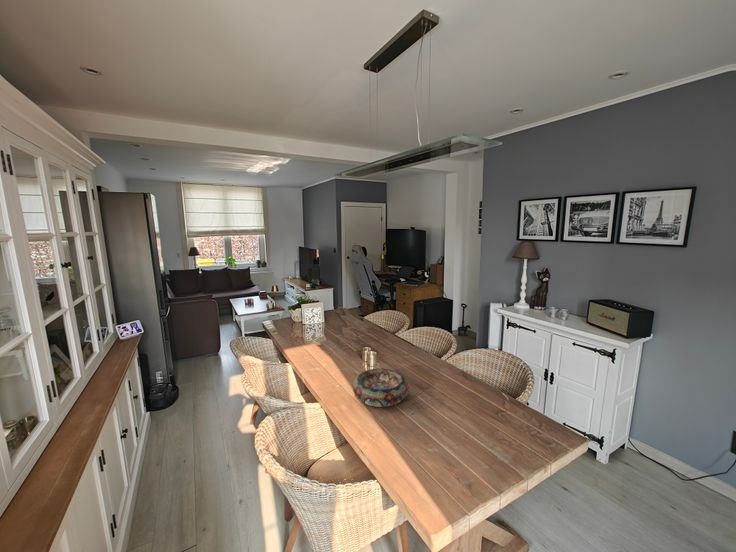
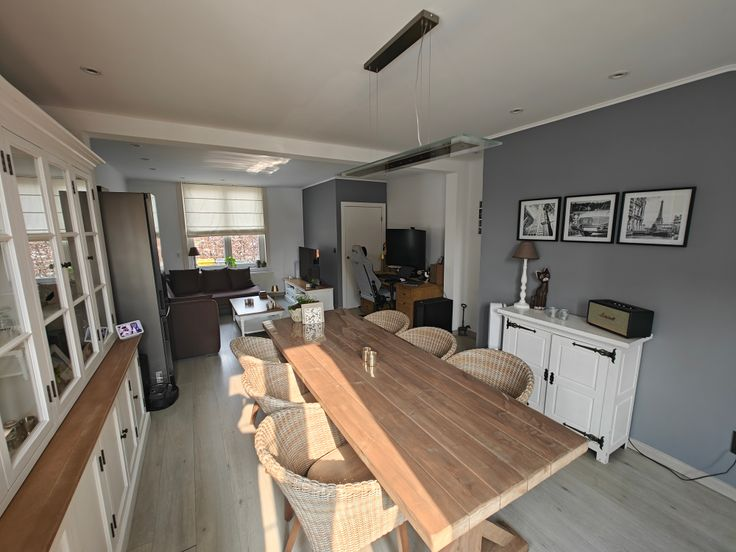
- decorative bowl [352,367,409,408]
